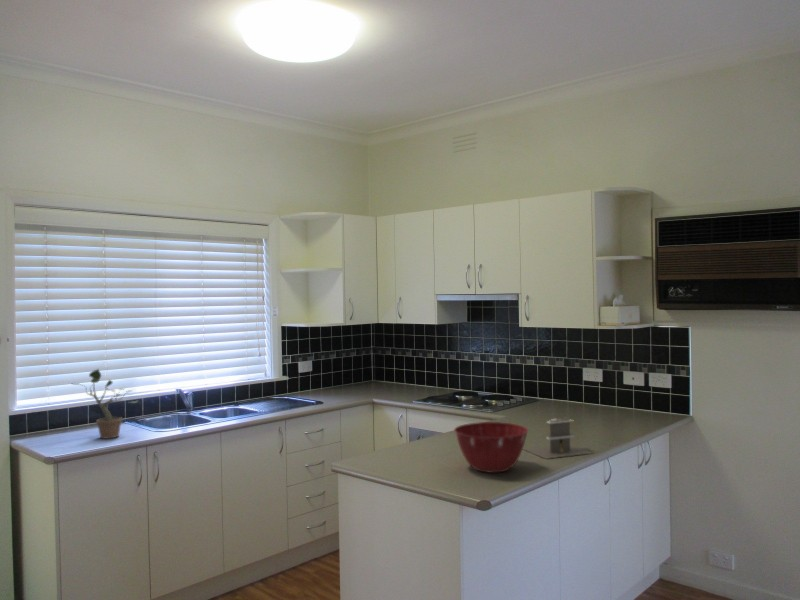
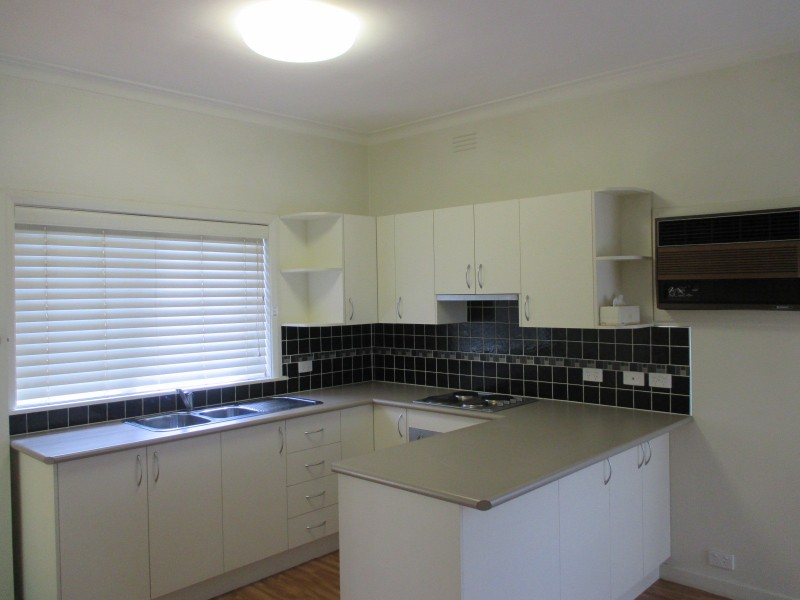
- toaster [522,416,594,460]
- potted plant [72,368,140,440]
- mixing bowl [453,421,529,474]
